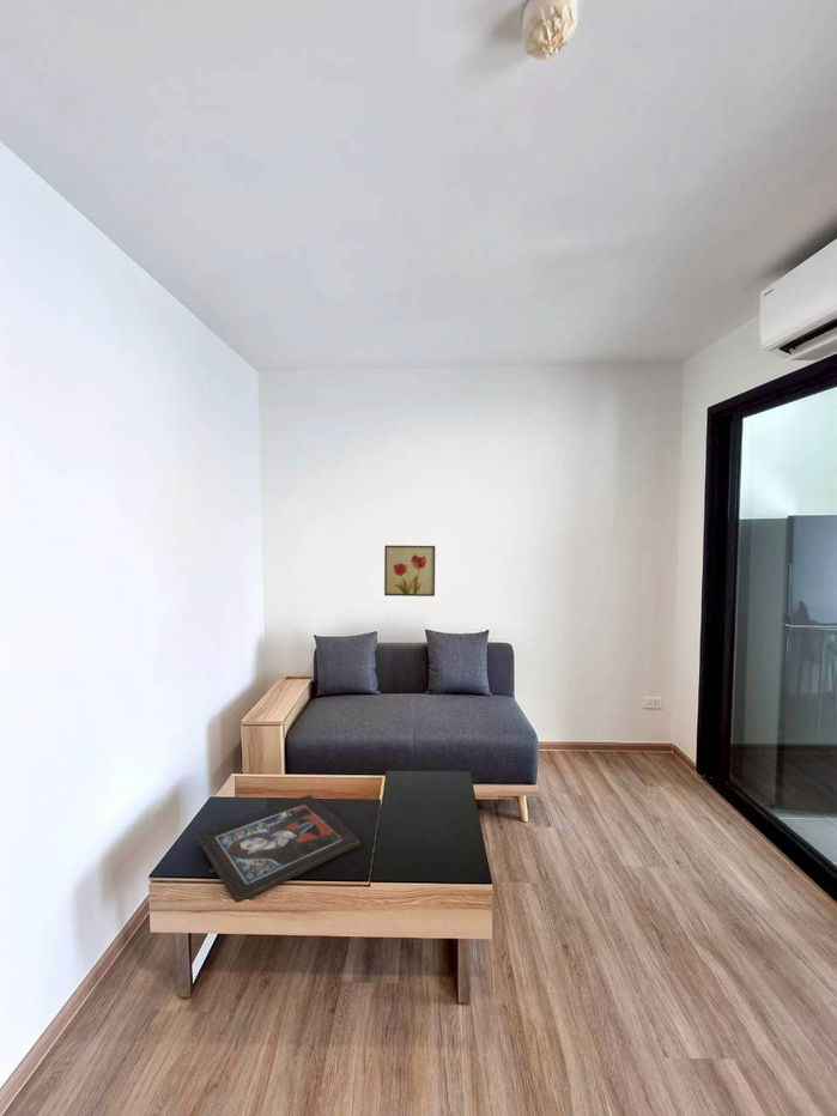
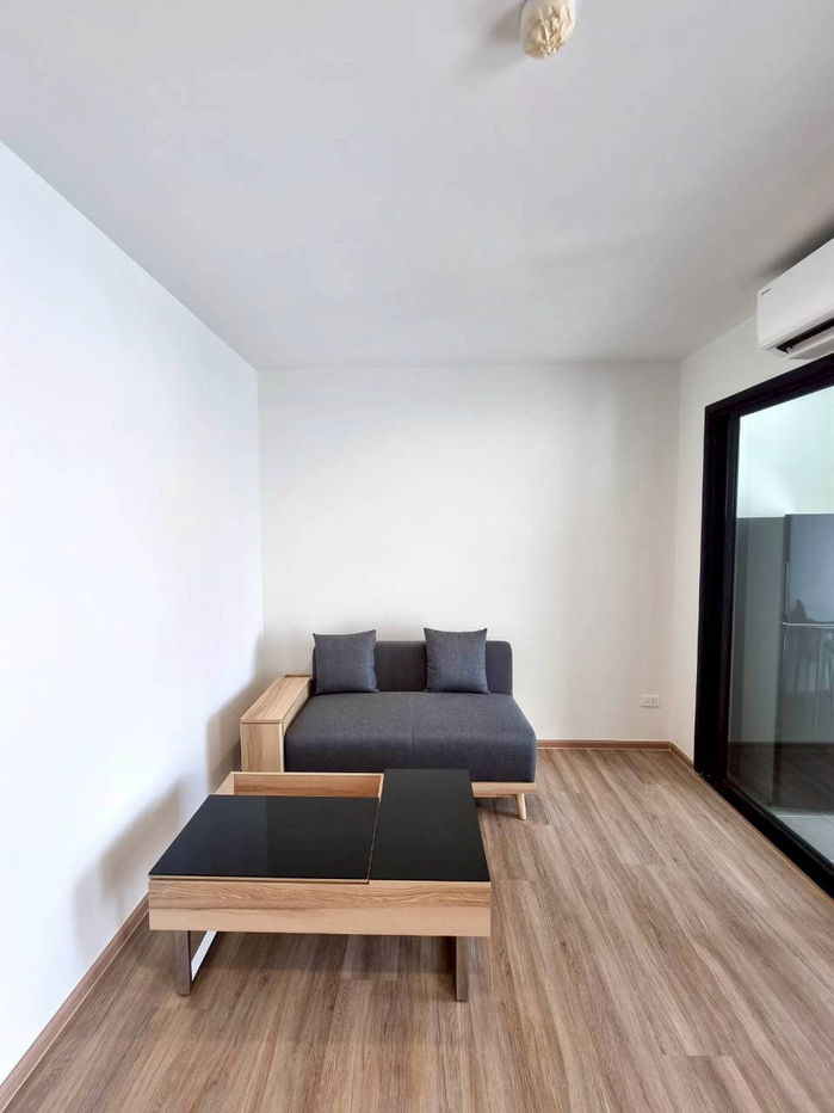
- wall art [383,545,436,598]
- religious icon [195,794,362,904]
